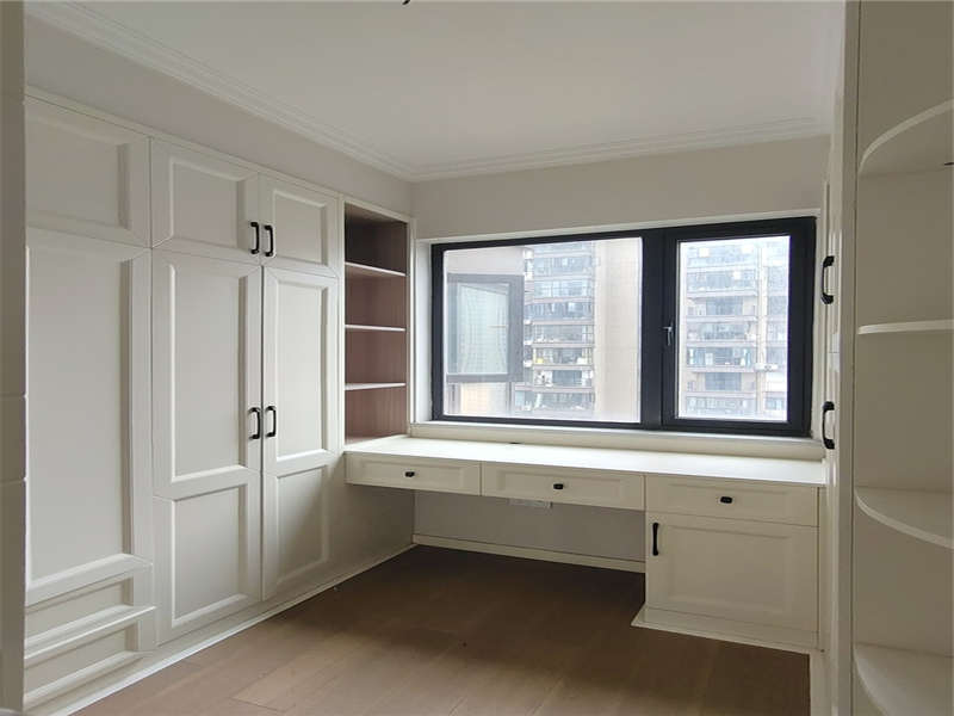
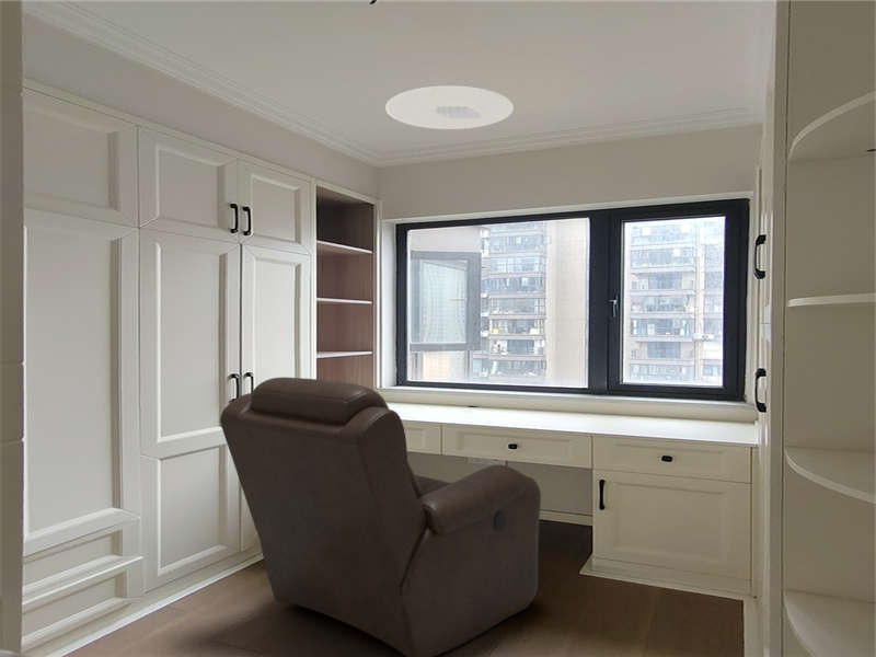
+ chair [219,377,542,657]
+ ceiling light [384,84,515,130]
